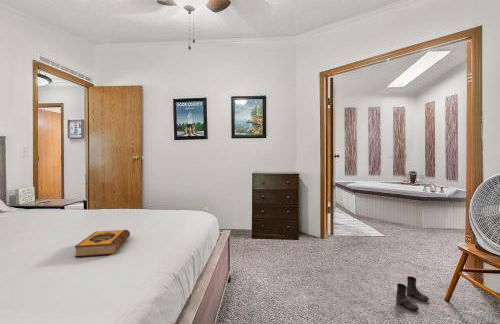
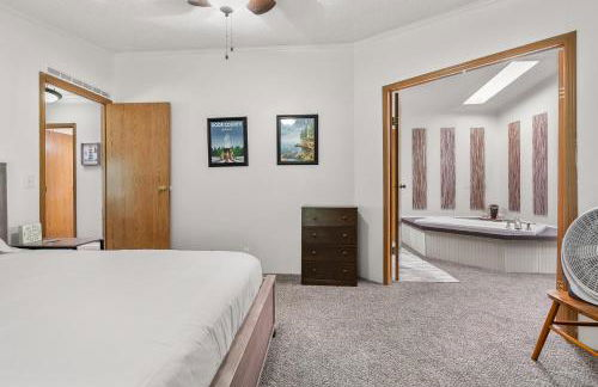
- boots [395,275,430,311]
- hardback book [74,229,131,258]
